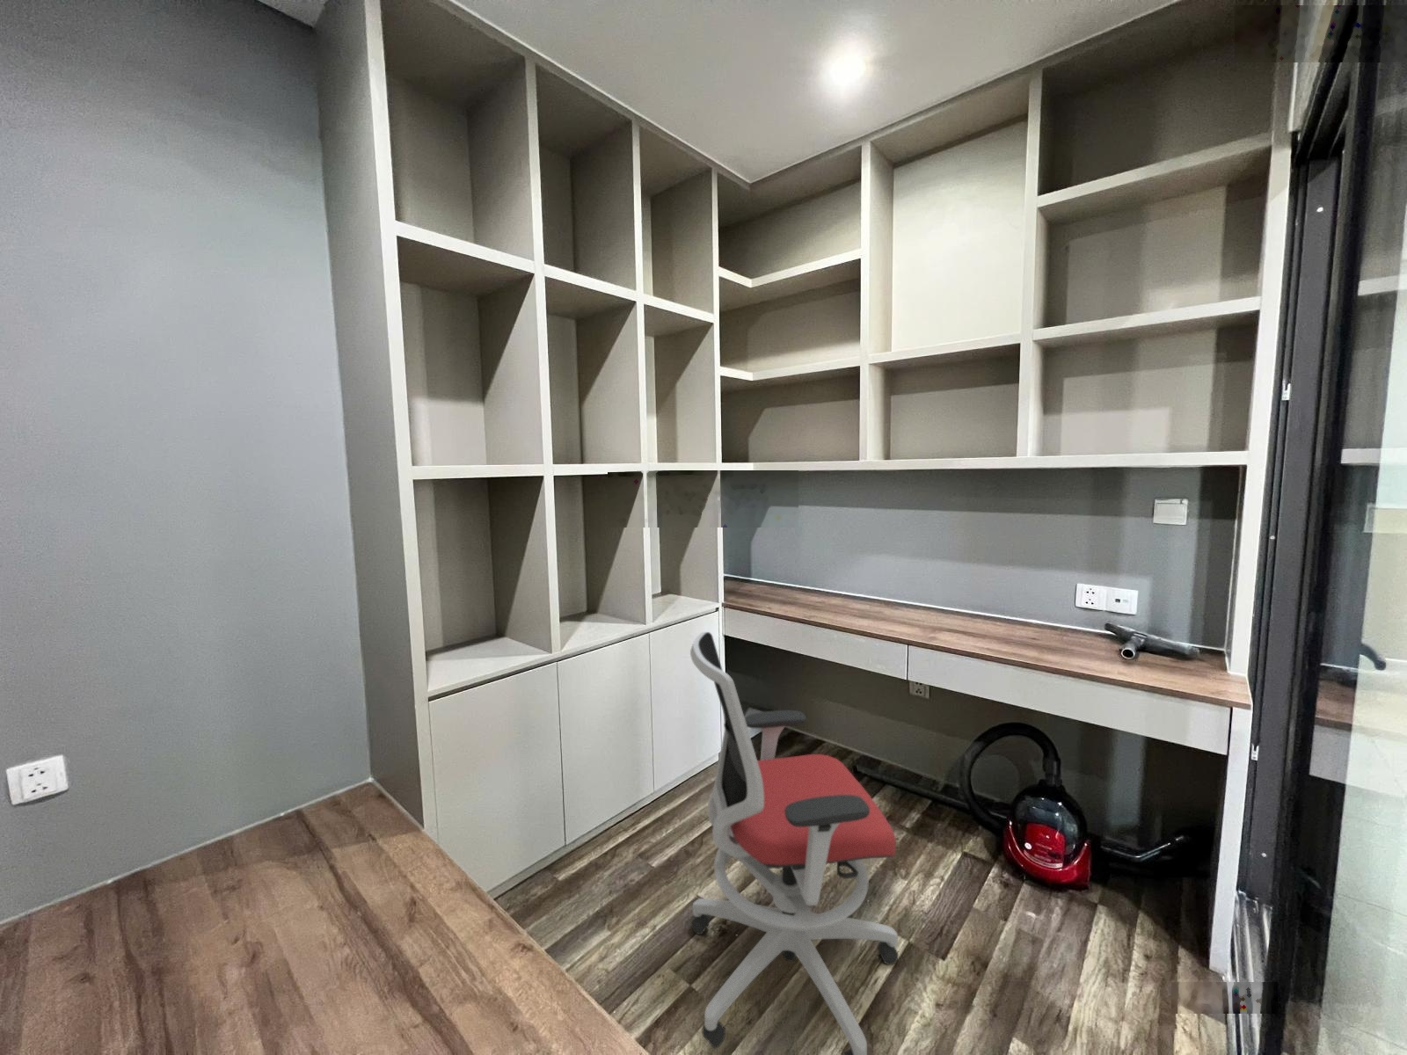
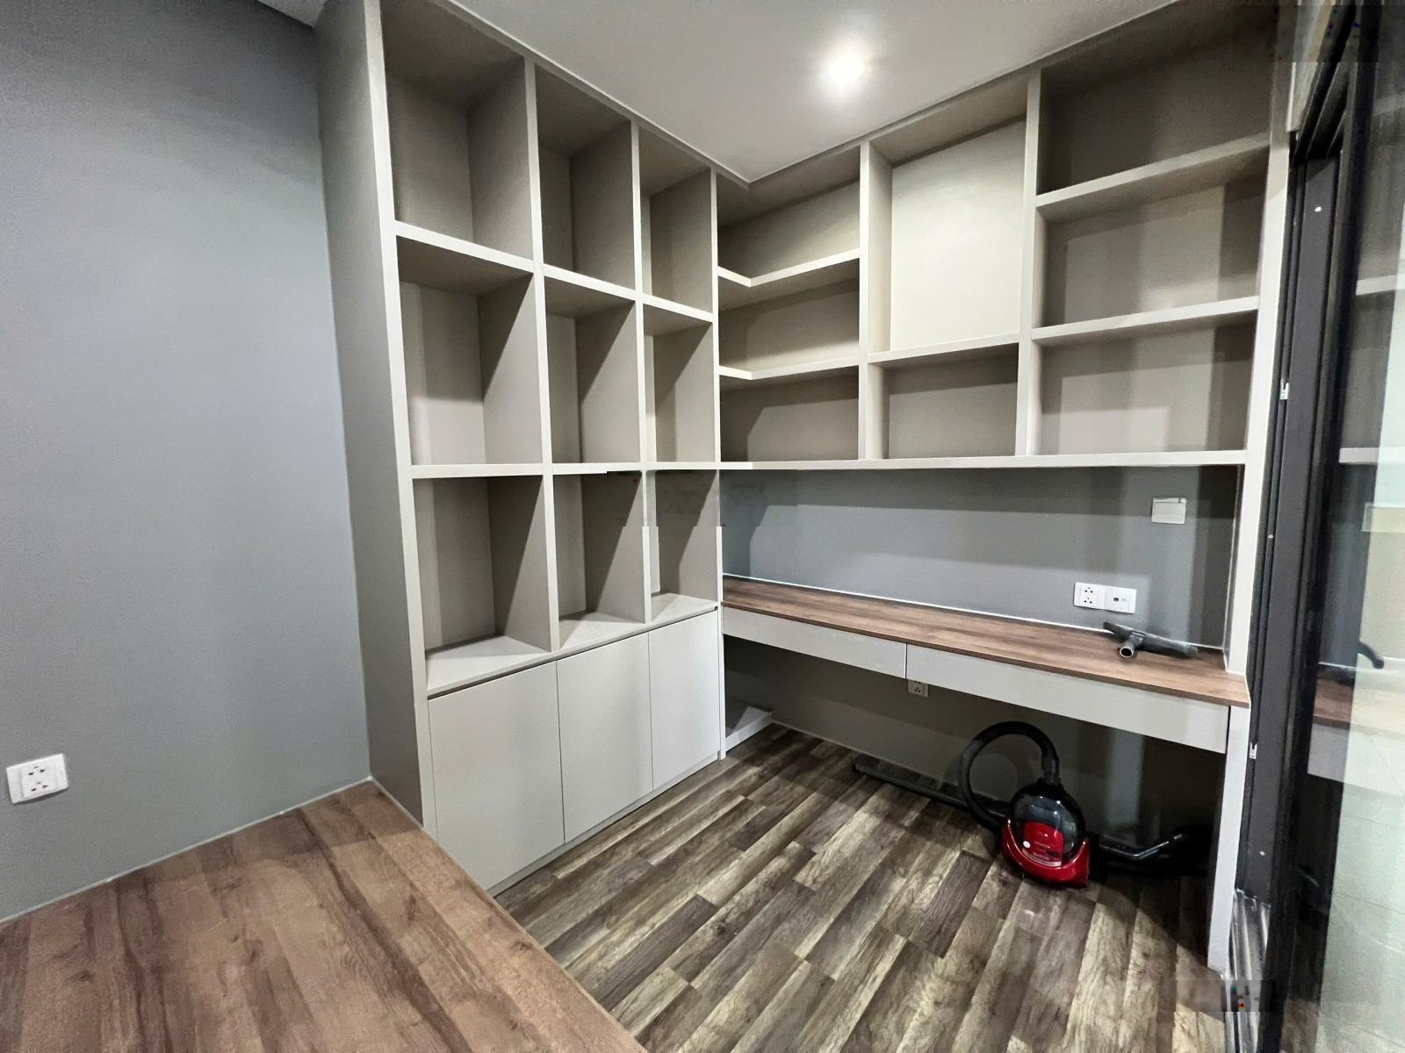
- office chair [689,632,900,1055]
